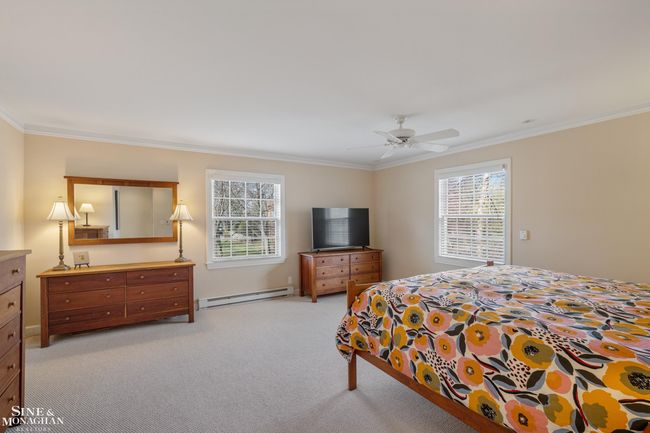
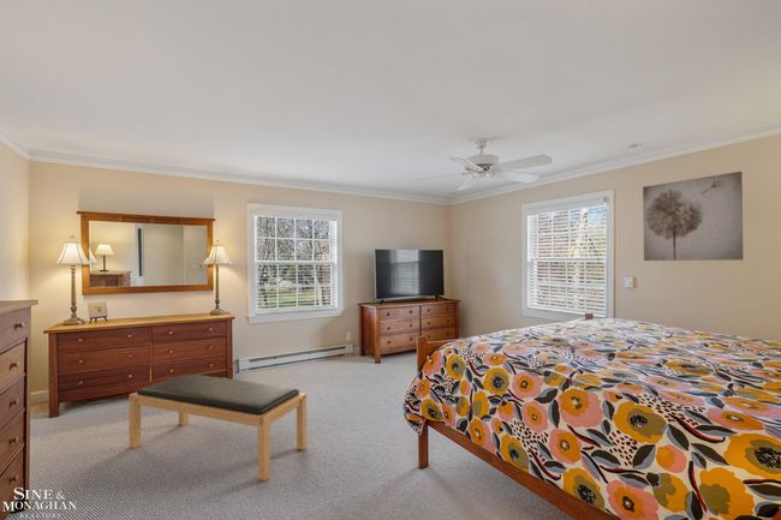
+ bench [129,373,308,482]
+ wall art [642,171,744,262]
